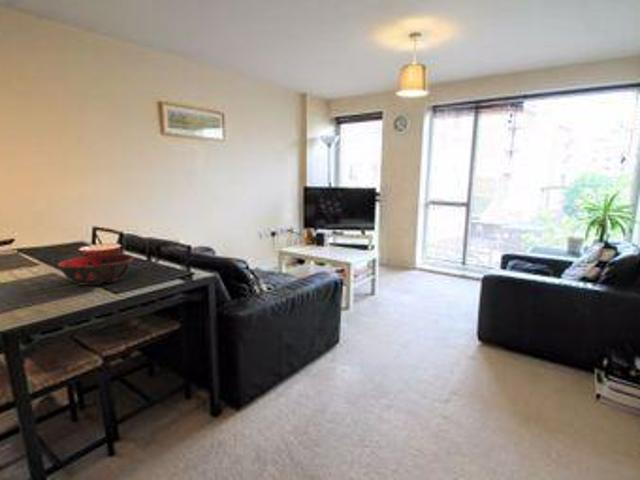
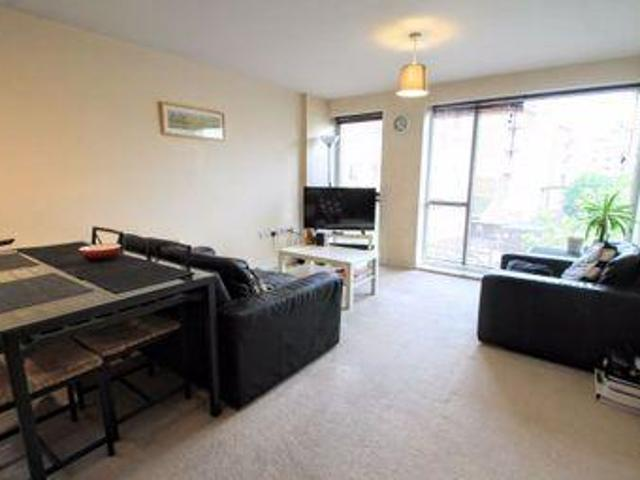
- decorative bowl [56,253,135,286]
